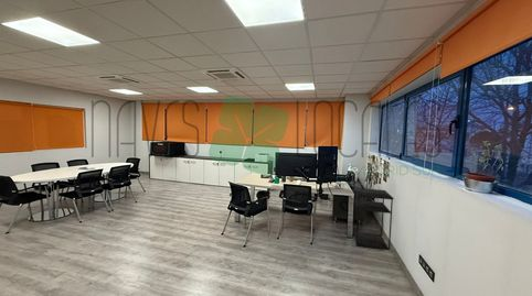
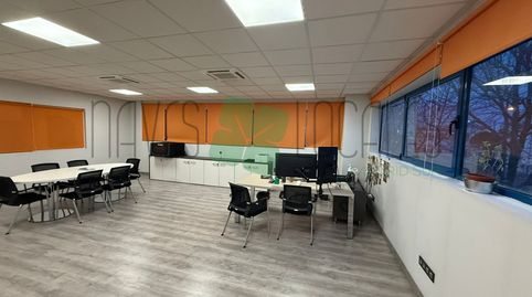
- shelving unit [352,187,395,251]
